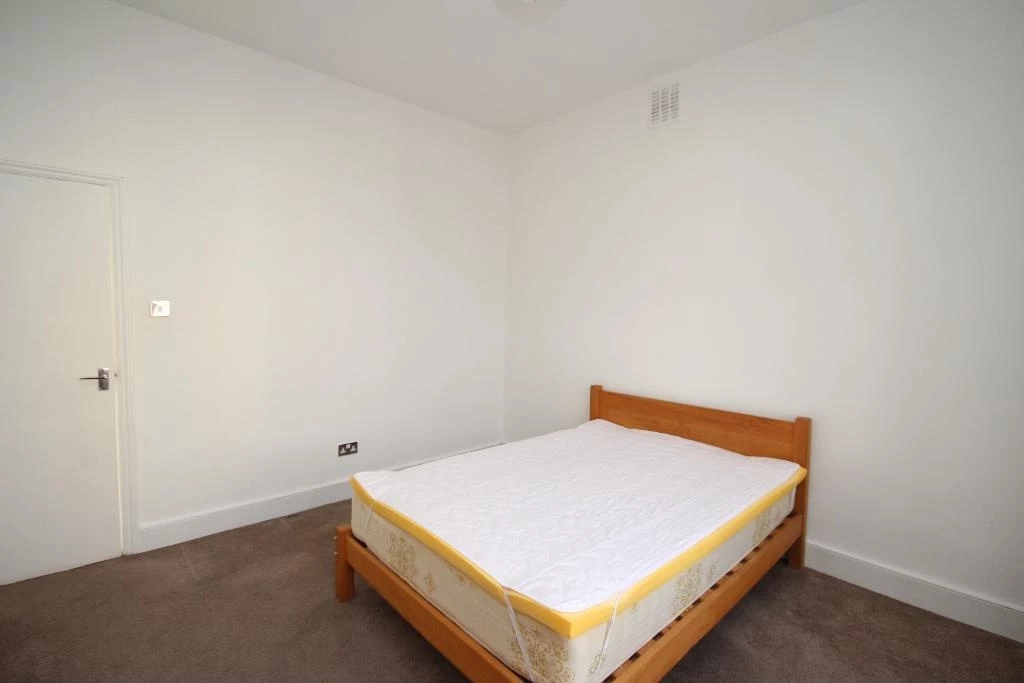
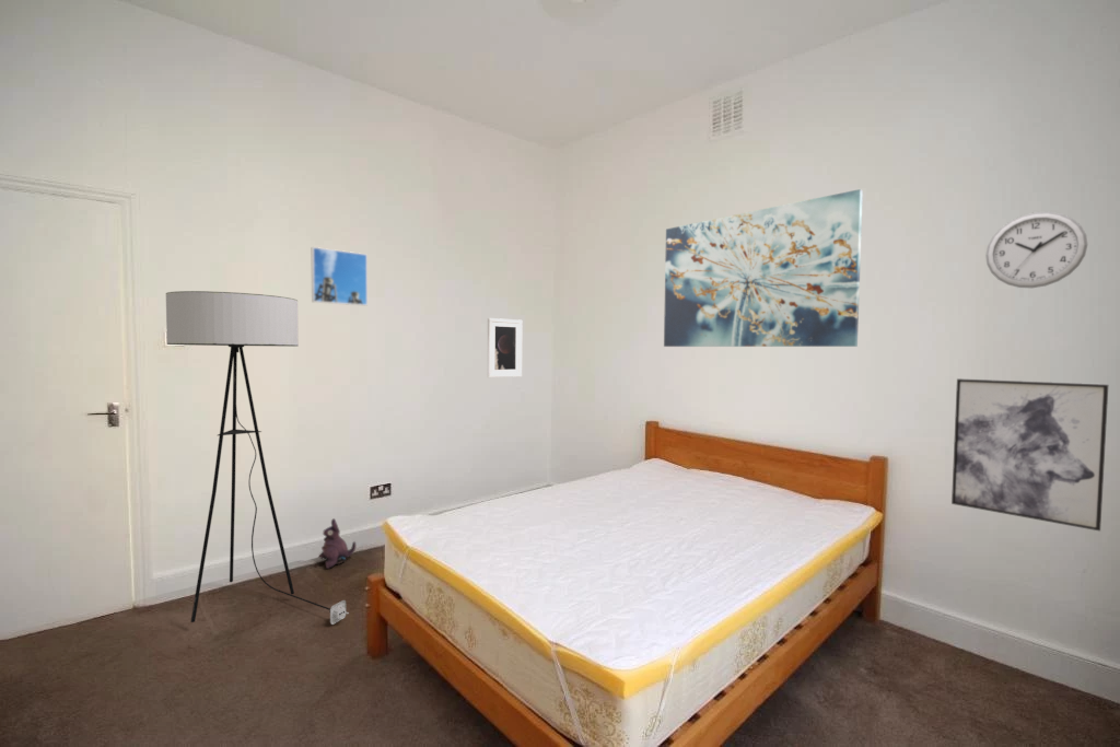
+ wall clock [984,211,1088,289]
+ wall art [663,188,864,348]
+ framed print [487,317,523,378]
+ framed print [311,246,369,306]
+ wall art [950,377,1109,533]
+ floor lamp [165,290,350,626]
+ plush toy [317,517,358,570]
